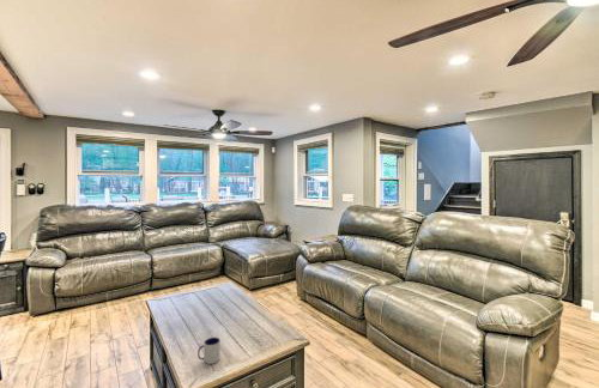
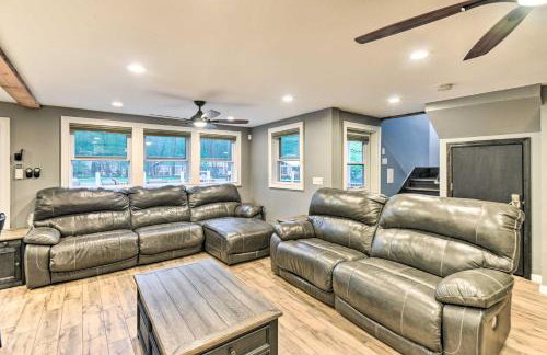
- mug [196,337,222,365]
